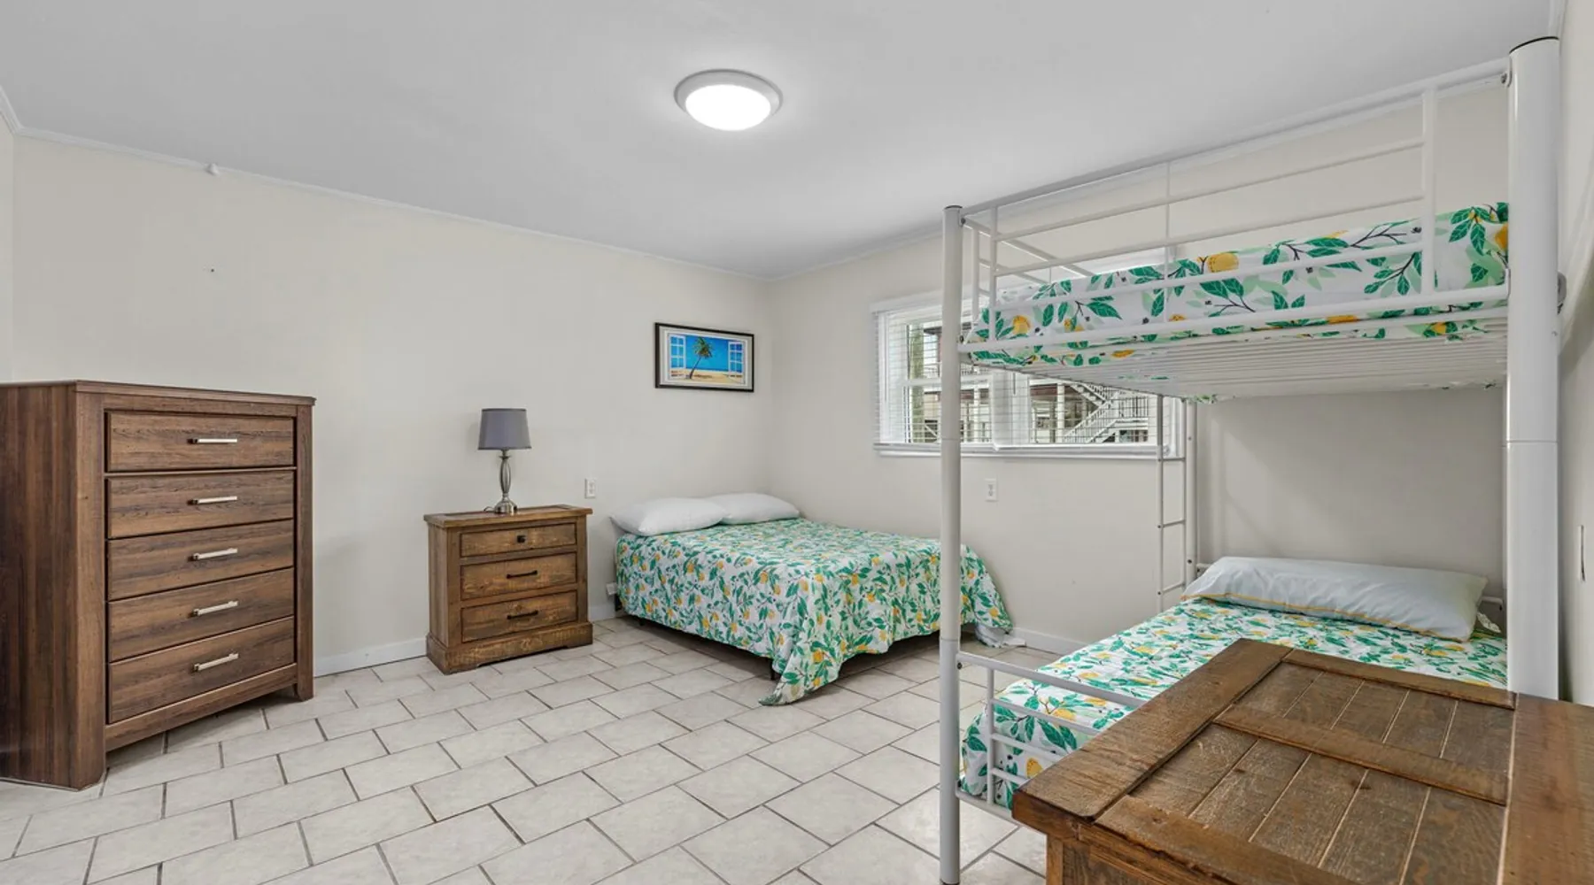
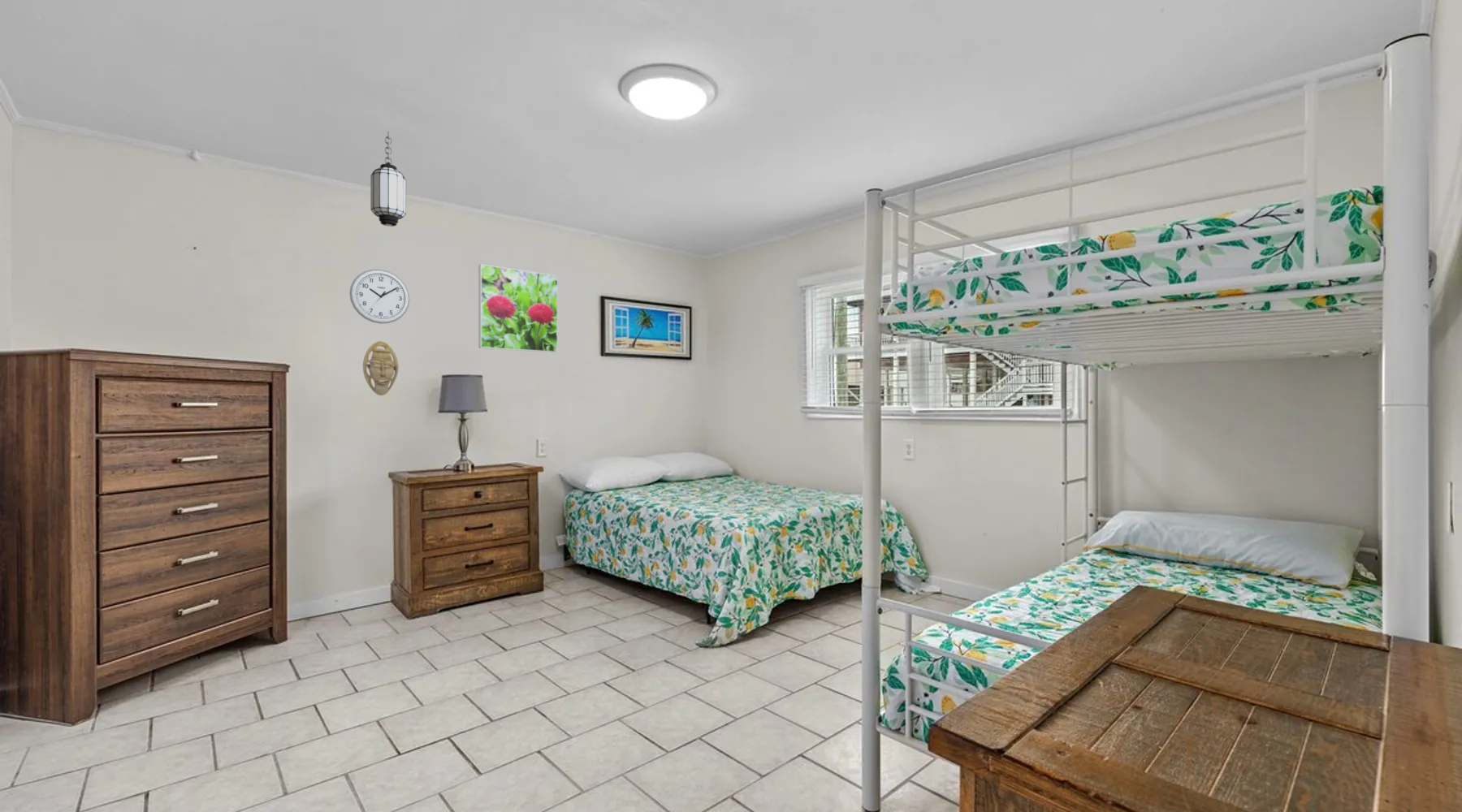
+ hanging lantern [370,131,407,227]
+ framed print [478,264,559,353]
+ wall clock [348,269,410,325]
+ mask [362,340,400,396]
